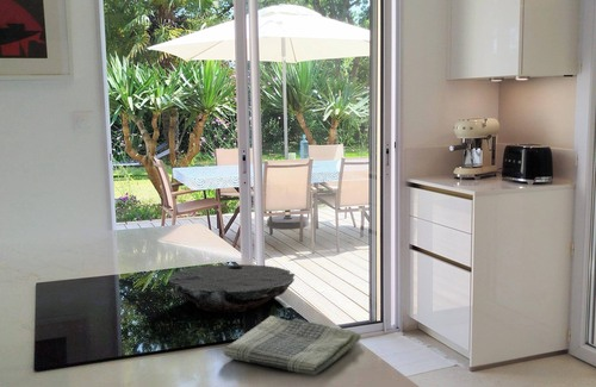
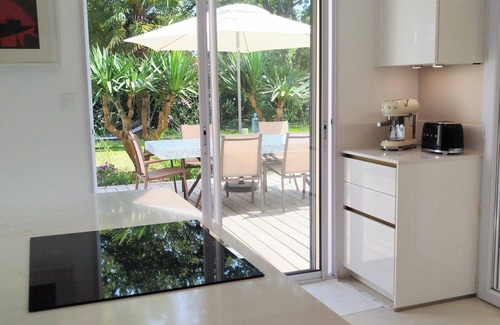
- bowl [167,263,296,314]
- dish towel [223,314,362,376]
